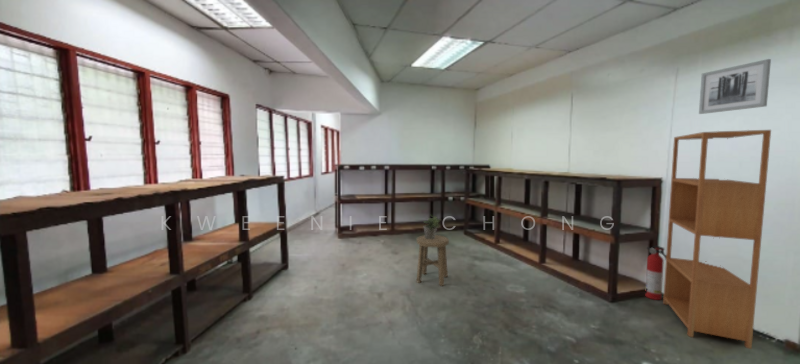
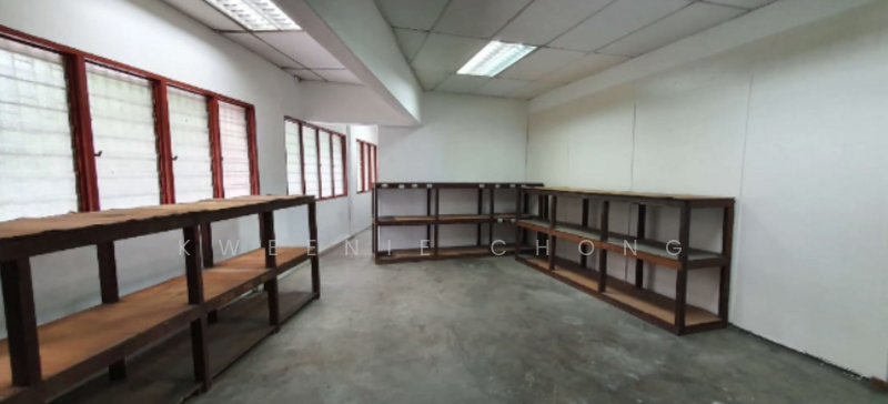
- fire extinguisher [644,245,666,301]
- stool [416,234,450,287]
- potted plant [422,213,442,239]
- bookshelf [662,129,772,350]
- wall art [698,58,772,115]
